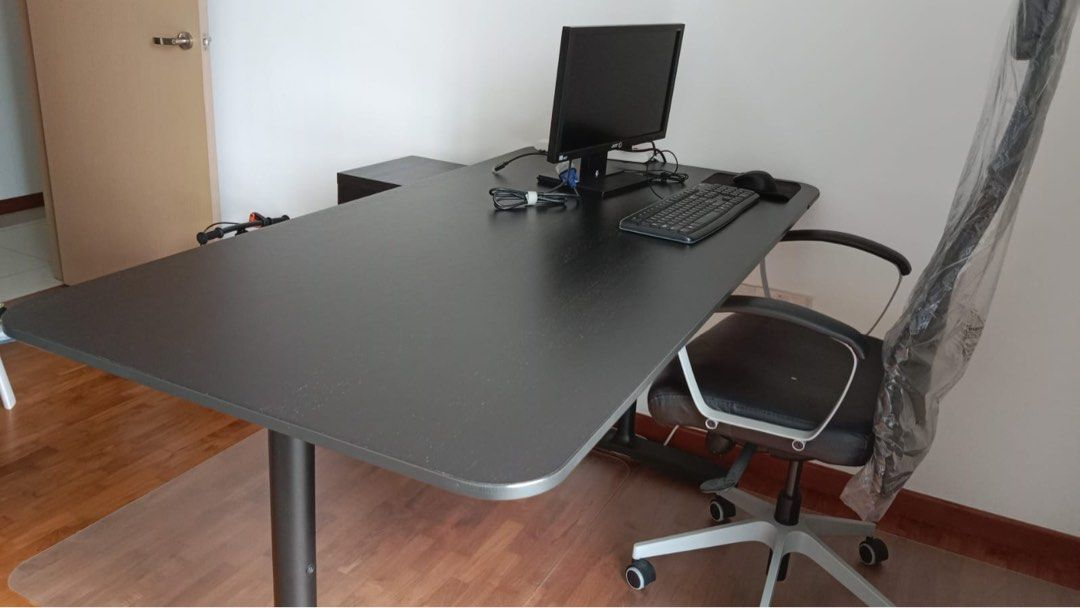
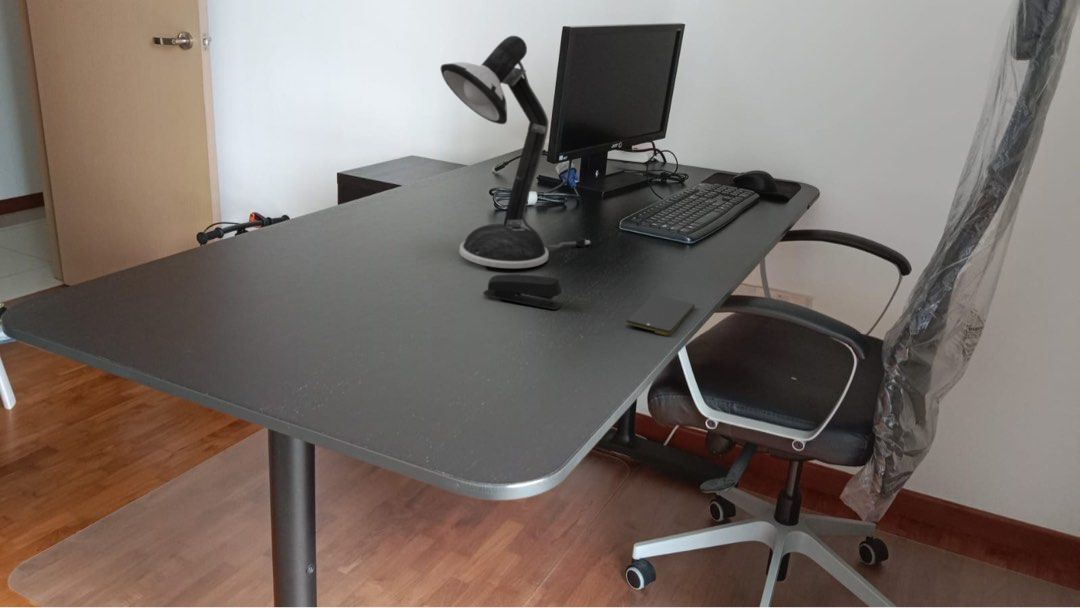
+ smartphone [625,294,696,336]
+ desk lamp [440,35,591,269]
+ stapler [482,273,563,311]
